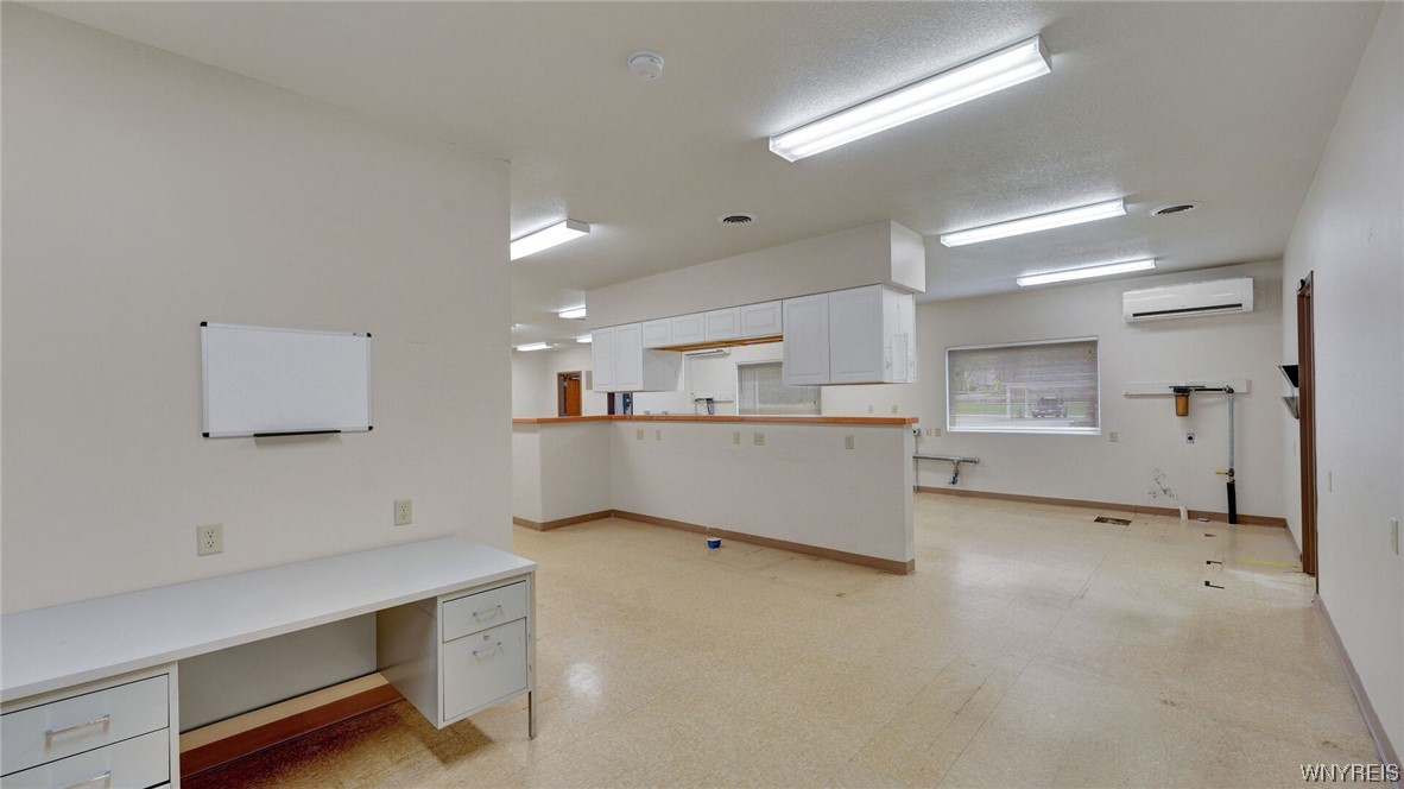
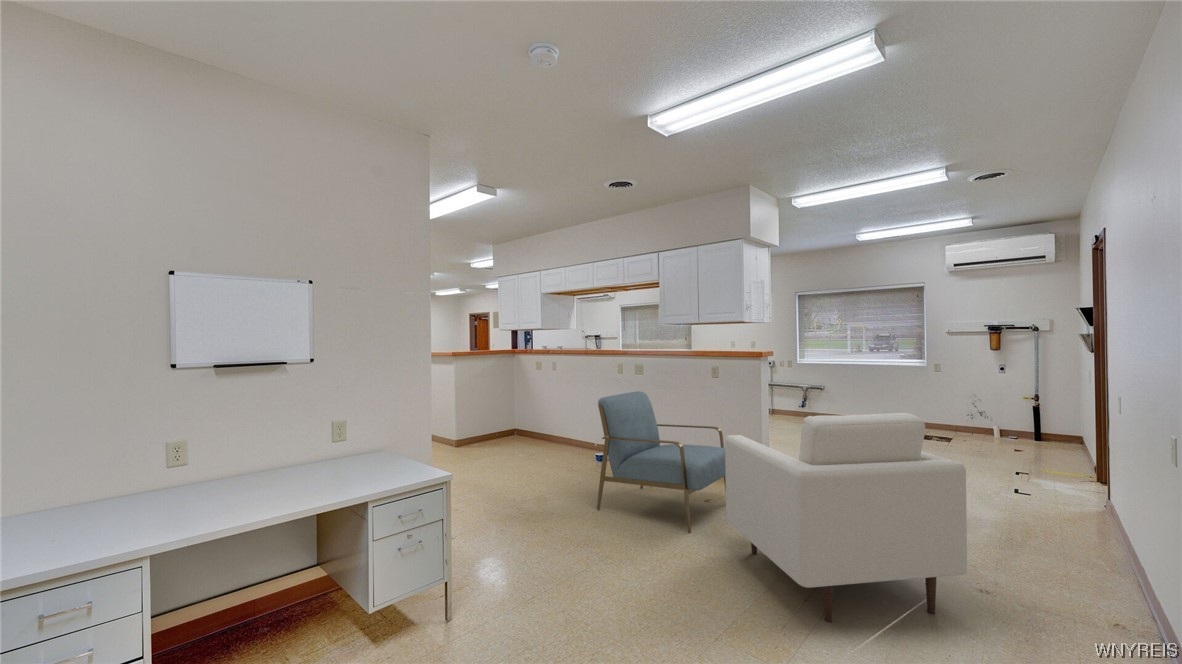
+ chair [724,412,968,624]
+ chair [596,390,726,534]
